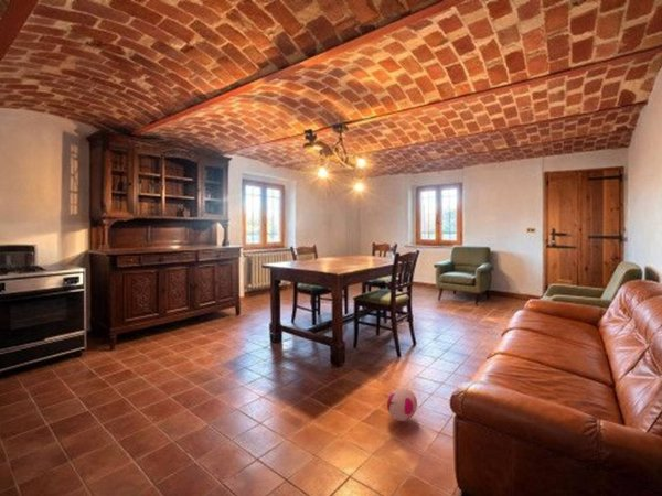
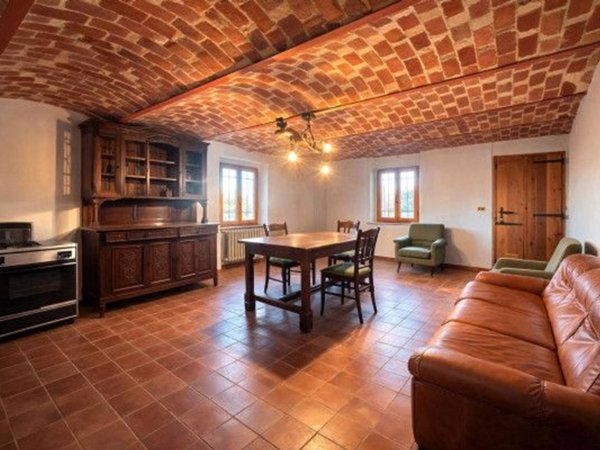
- plush toy [386,387,418,424]
